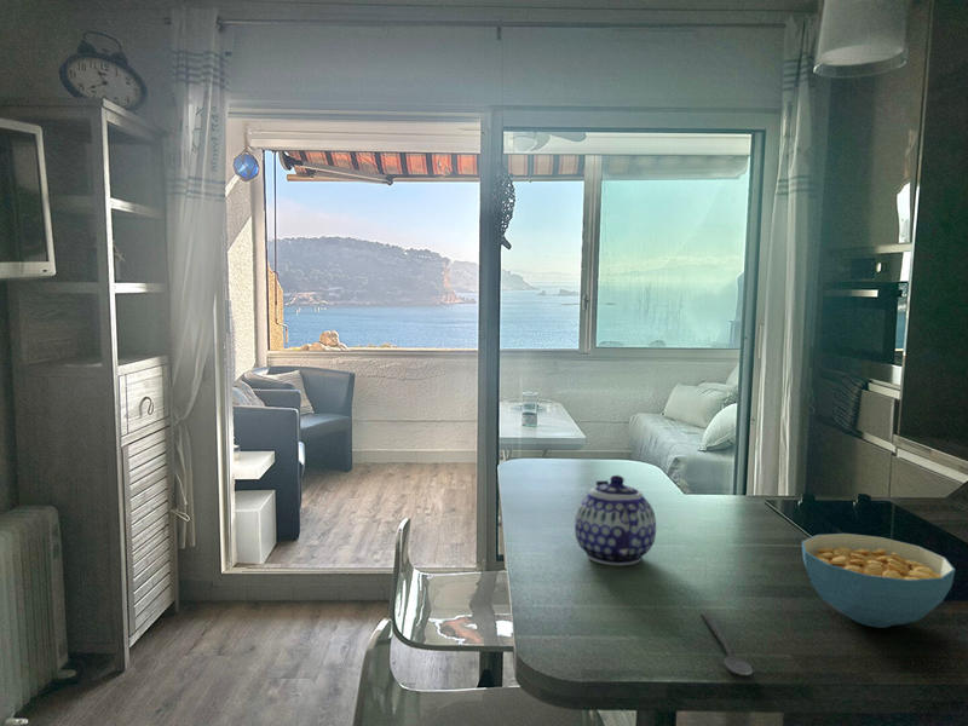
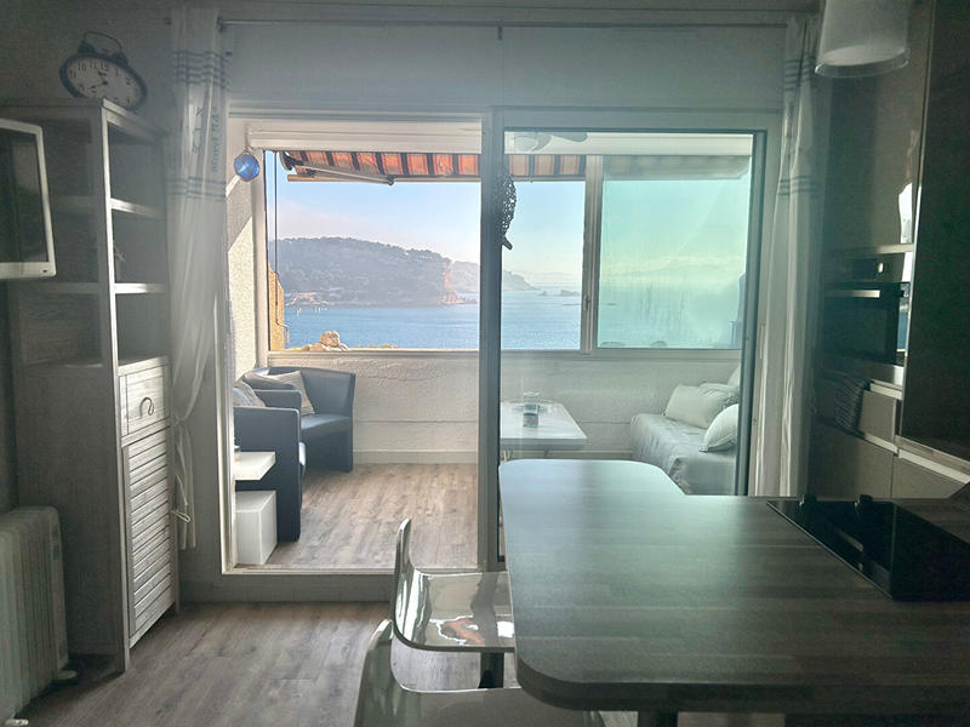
- spoon [699,611,754,676]
- cereal bowl [801,532,957,629]
- teapot [574,474,657,567]
